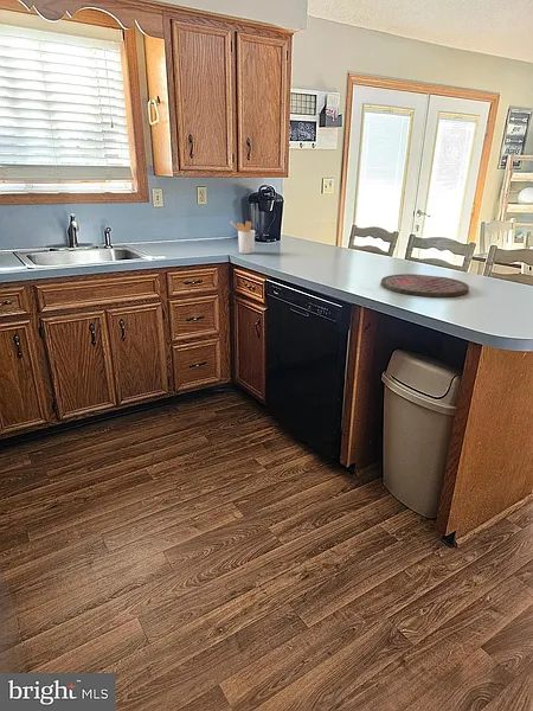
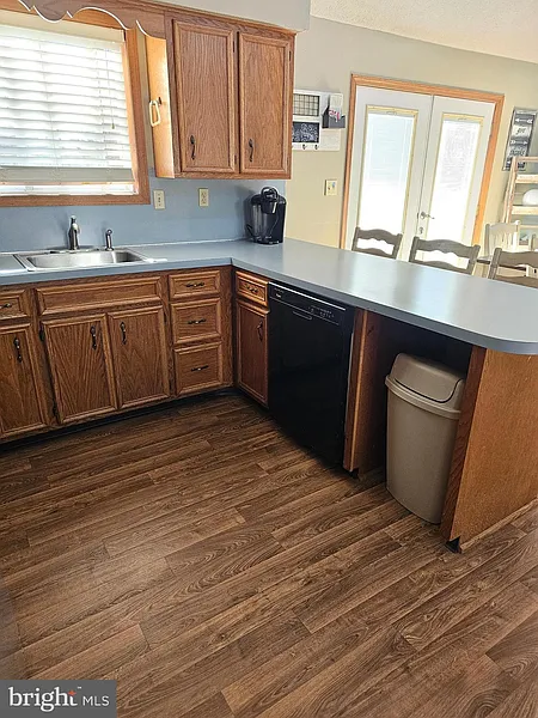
- cutting board [380,273,470,299]
- utensil holder [229,220,256,255]
